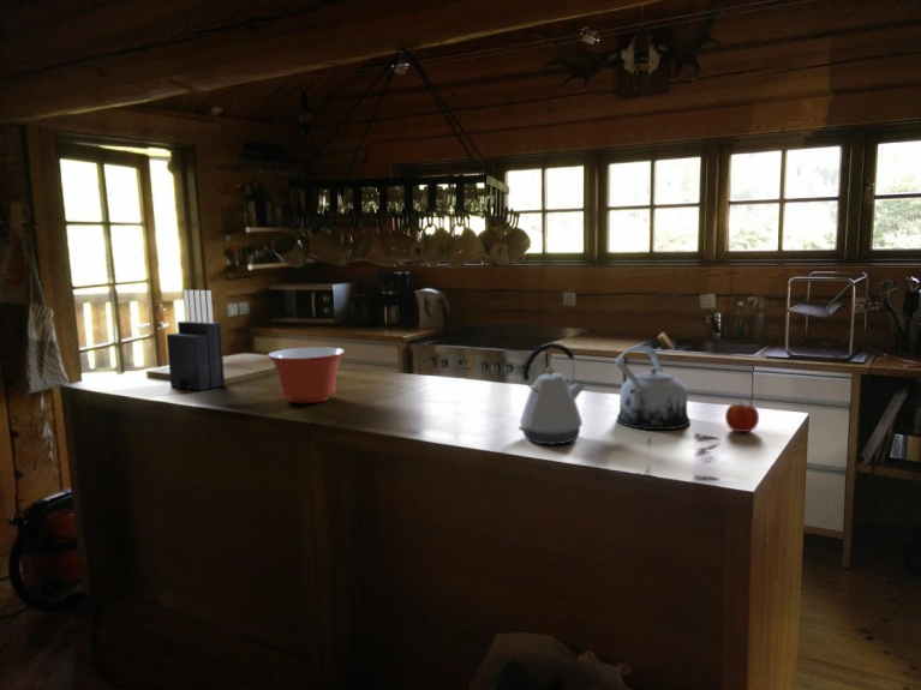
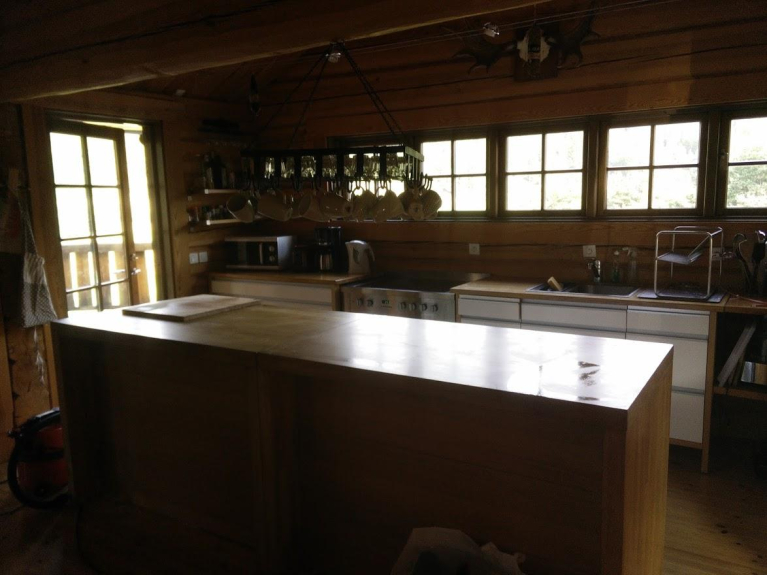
- teapot [614,344,692,431]
- fruit [724,401,760,433]
- mixing bowl [267,346,346,404]
- kettle [518,342,586,445]
- knife block [166,289,226,391]
